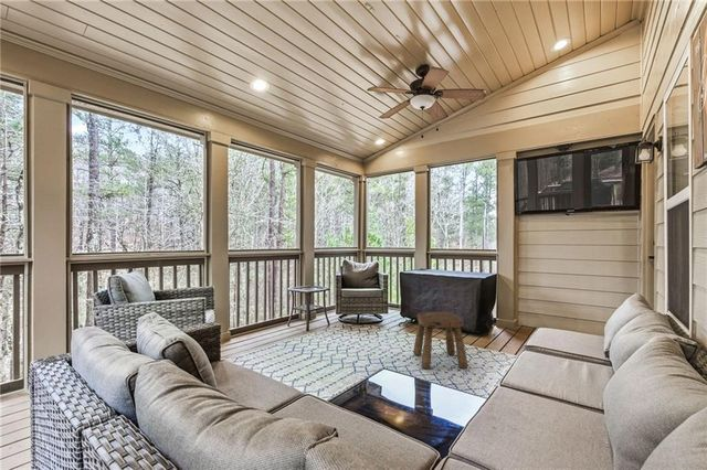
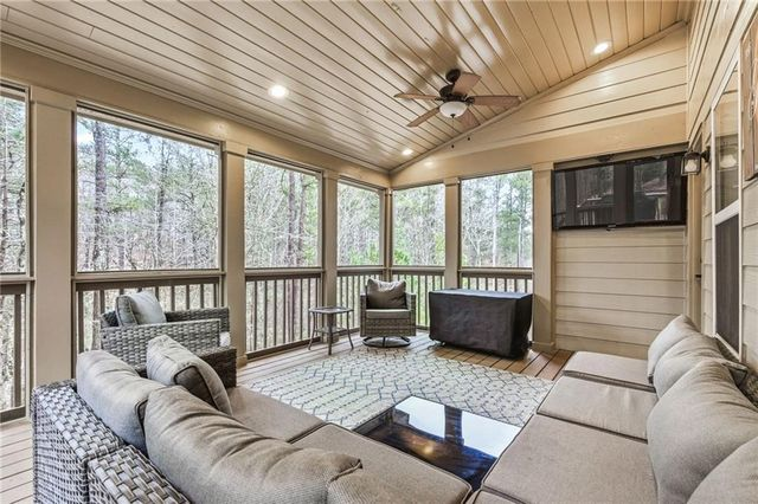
- stool [412,311,469,370]
